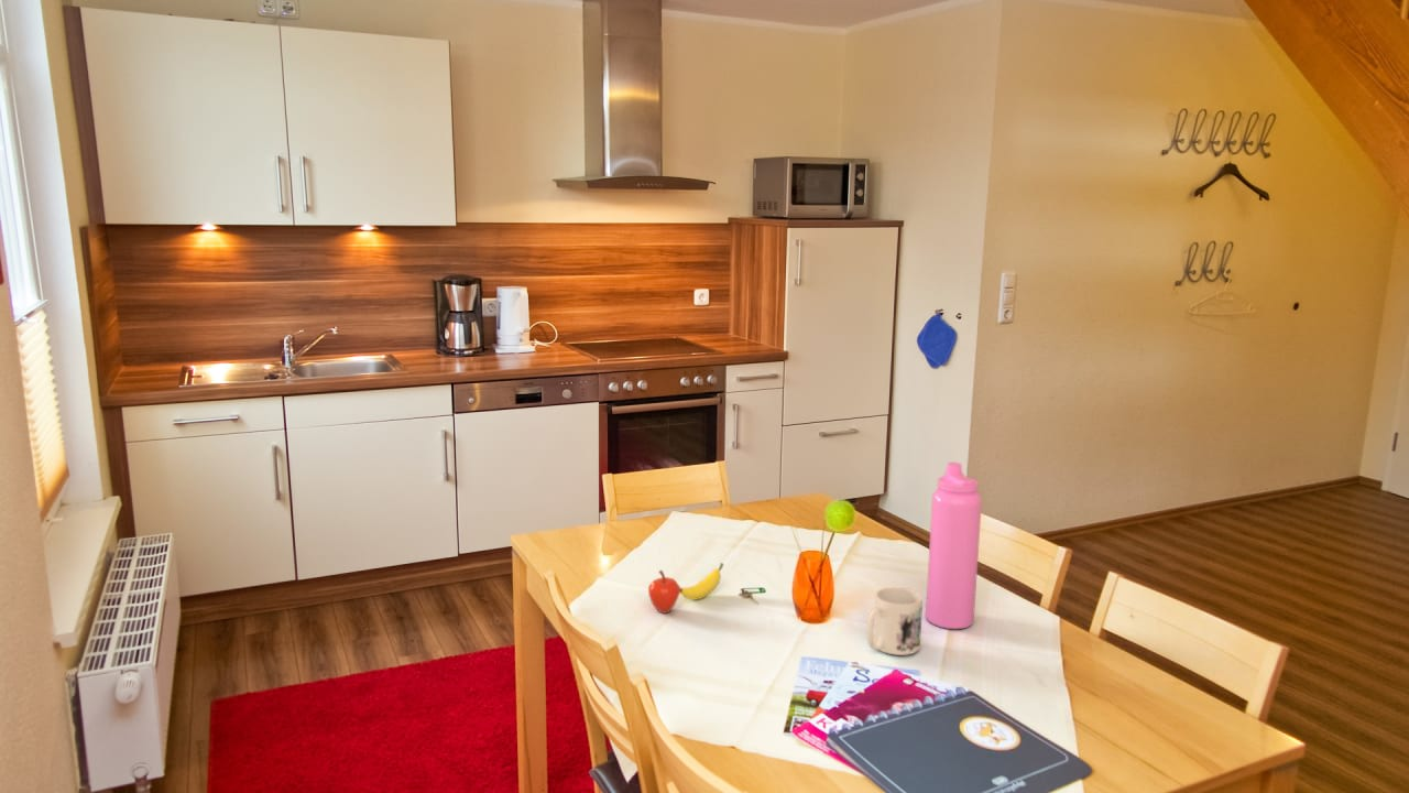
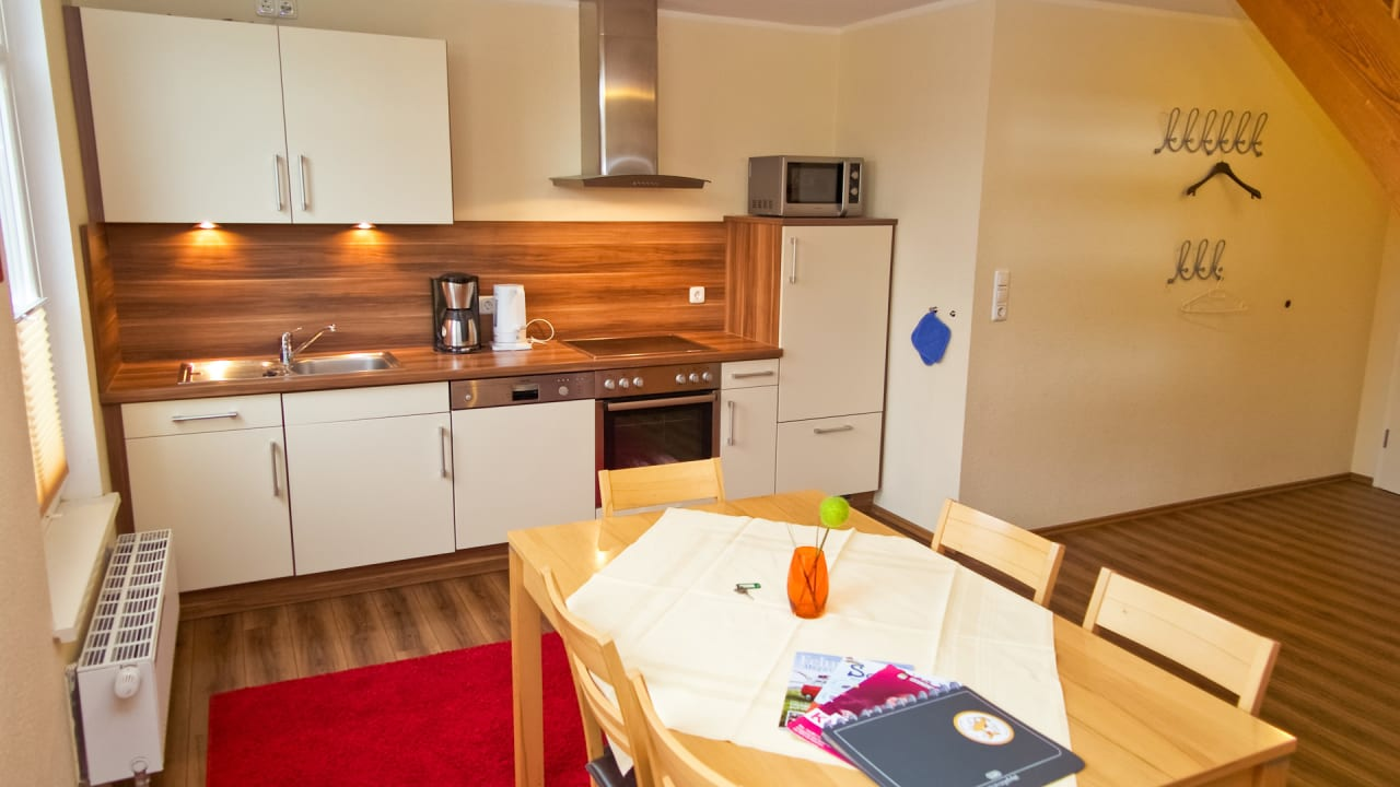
- fruit [647,562,724,615]
- mug [866,586,924,656]
- water bottle [925,461,983,630]
